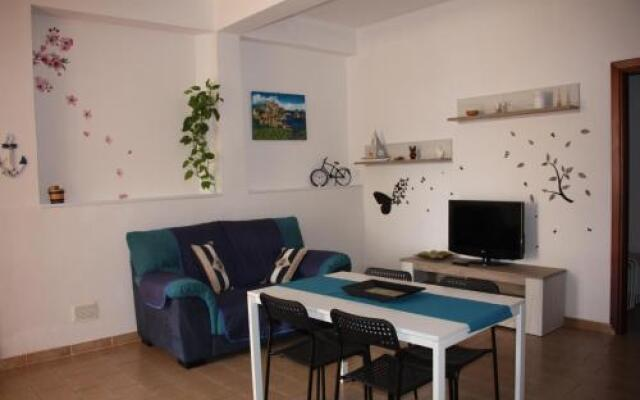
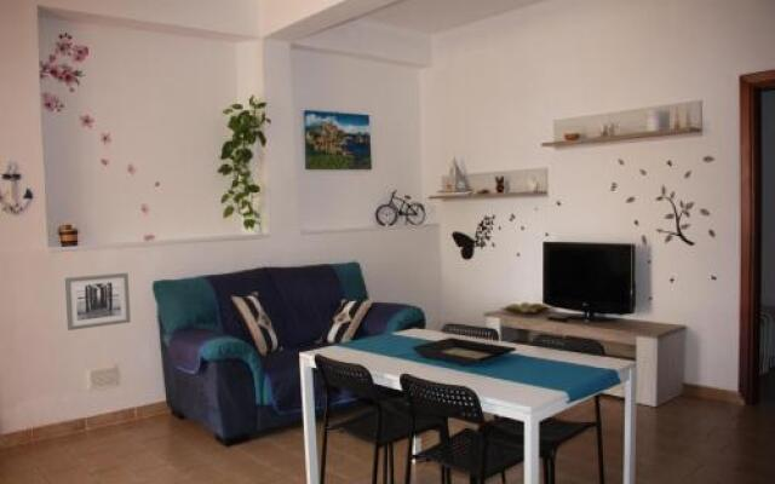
+ wall art [64,272,132,332]
